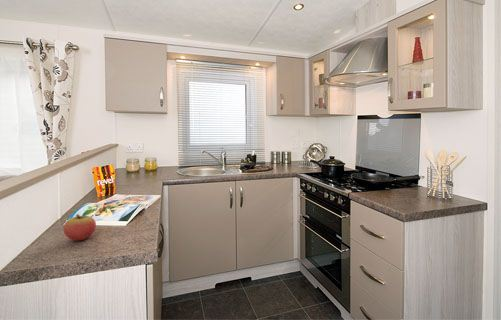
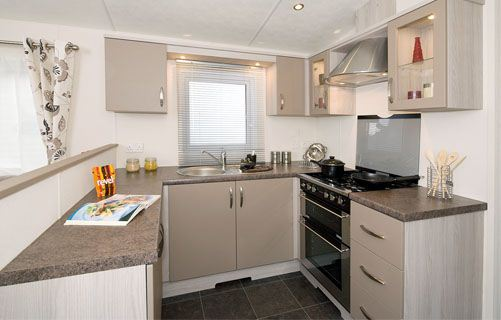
- fruit [62,208,97,242]
